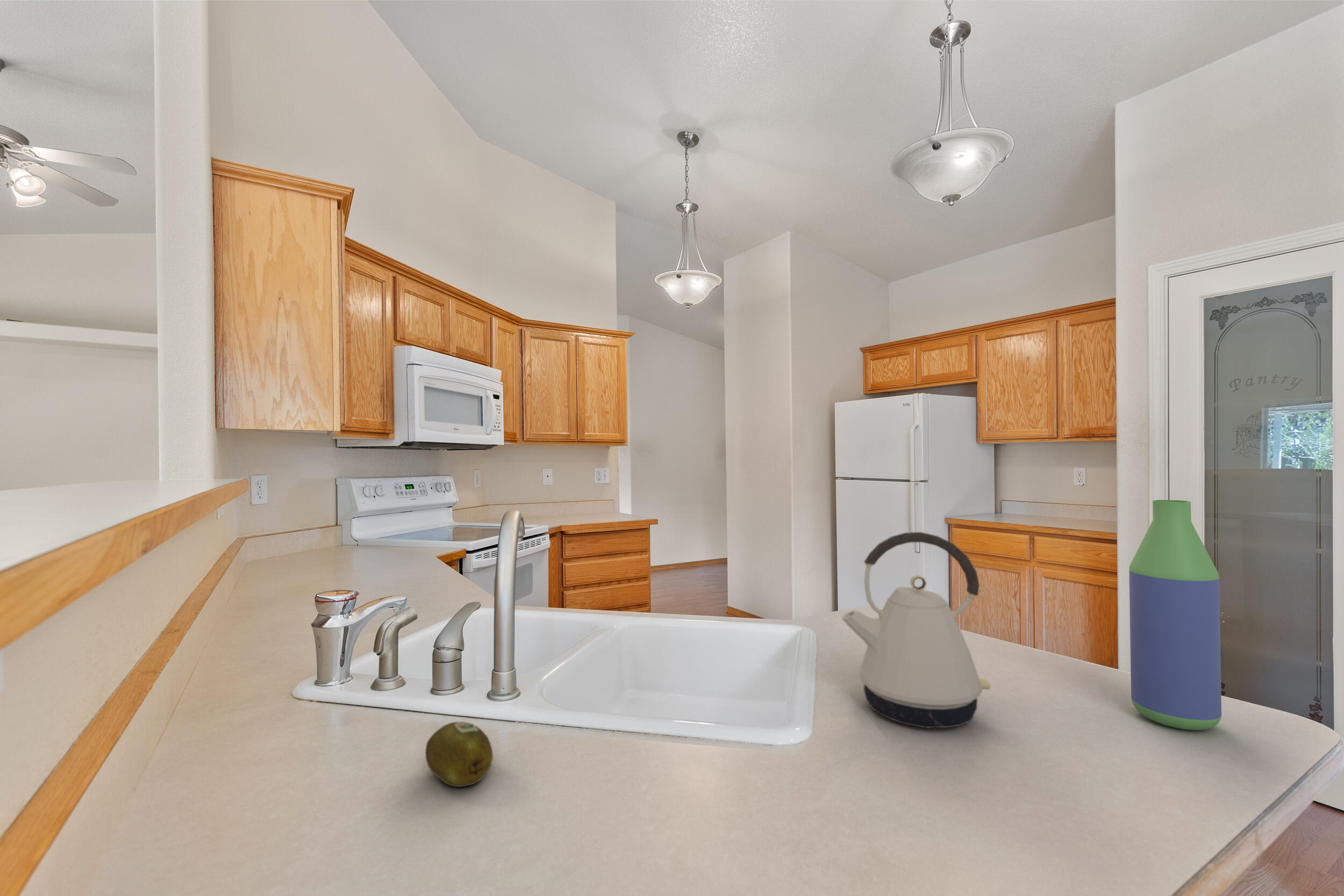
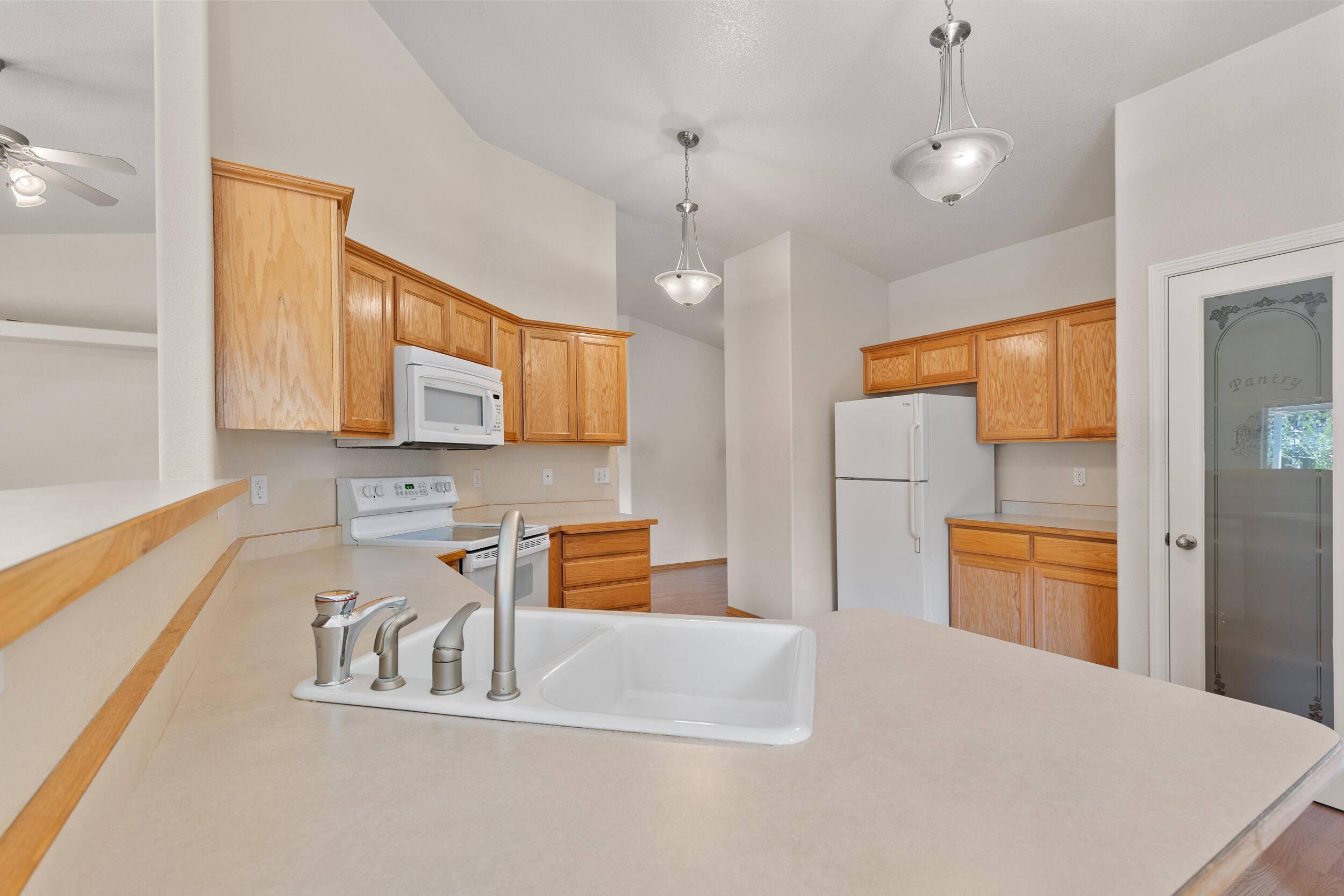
- fruit [425,721,494,787]
- bottle [1128,499,1222,731]
- kettle [841,532,991,729]
